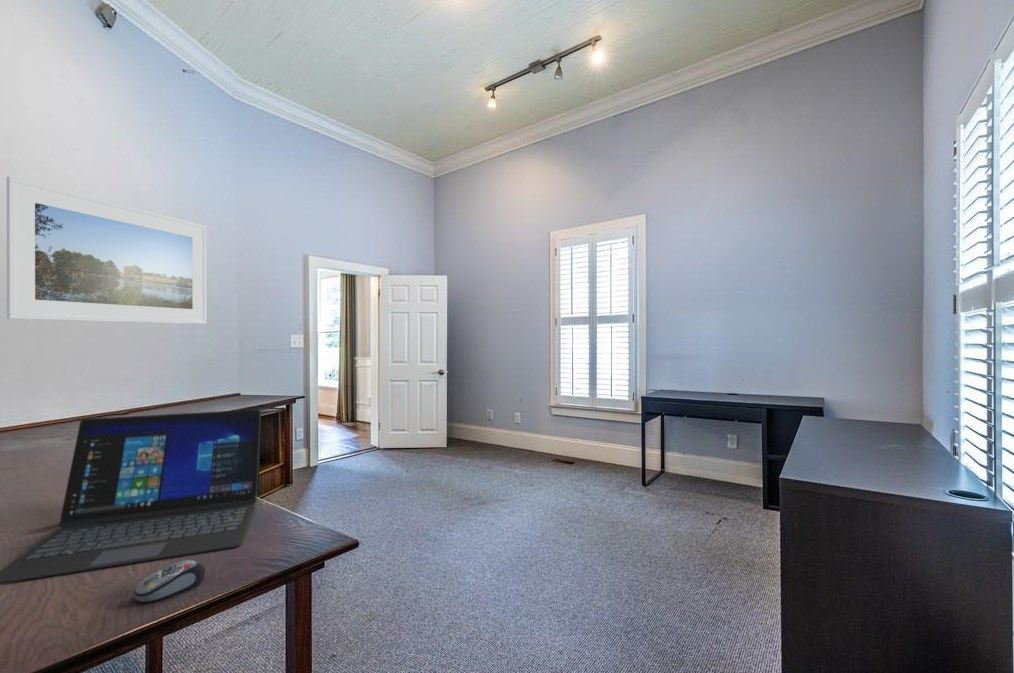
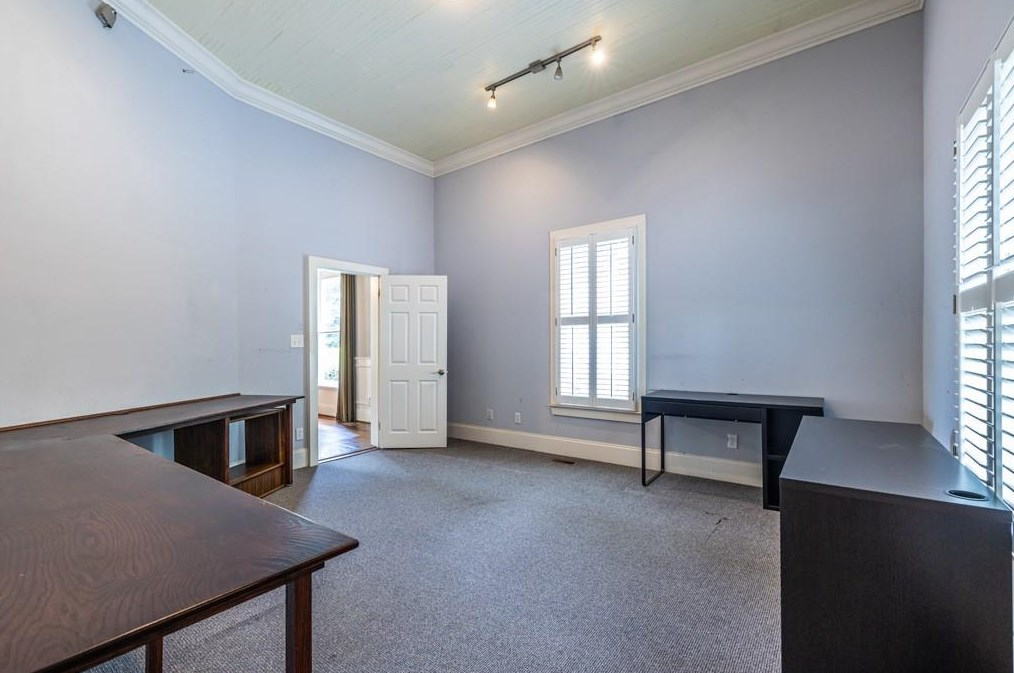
- laptop [0,408,262,585]
- computer mouse [134,559,206,603]
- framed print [6,175,208,325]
